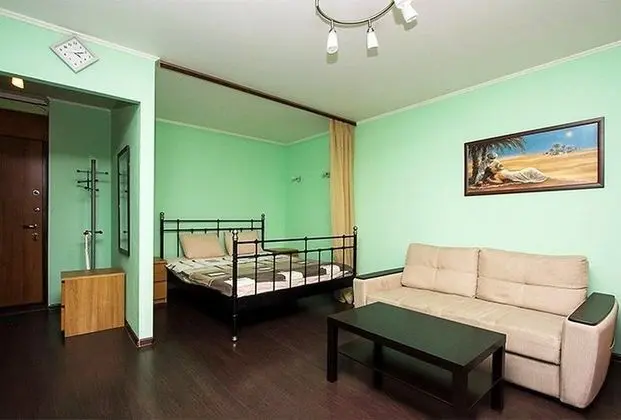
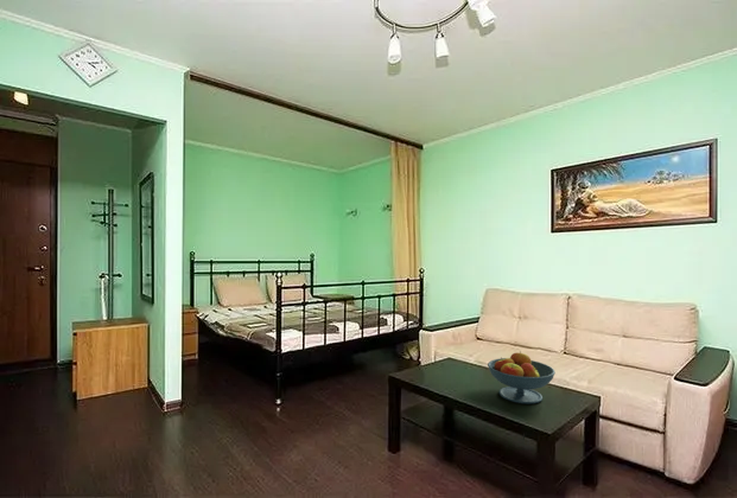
+ fruit bowl [487,350,557,406]
